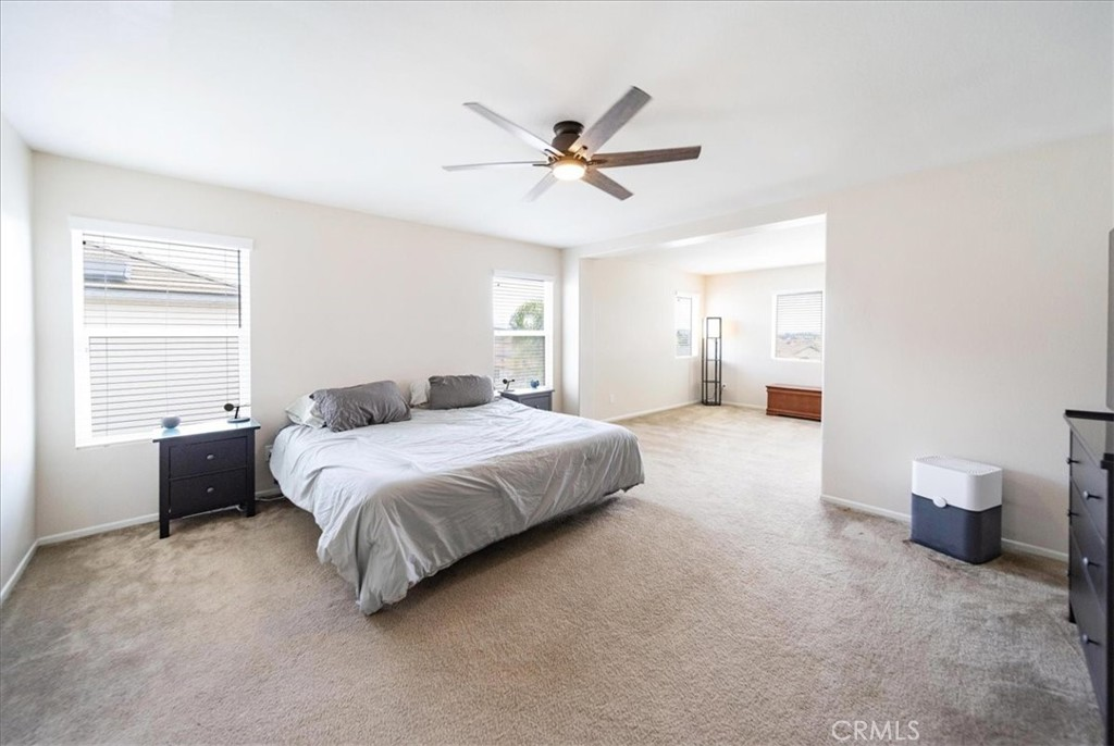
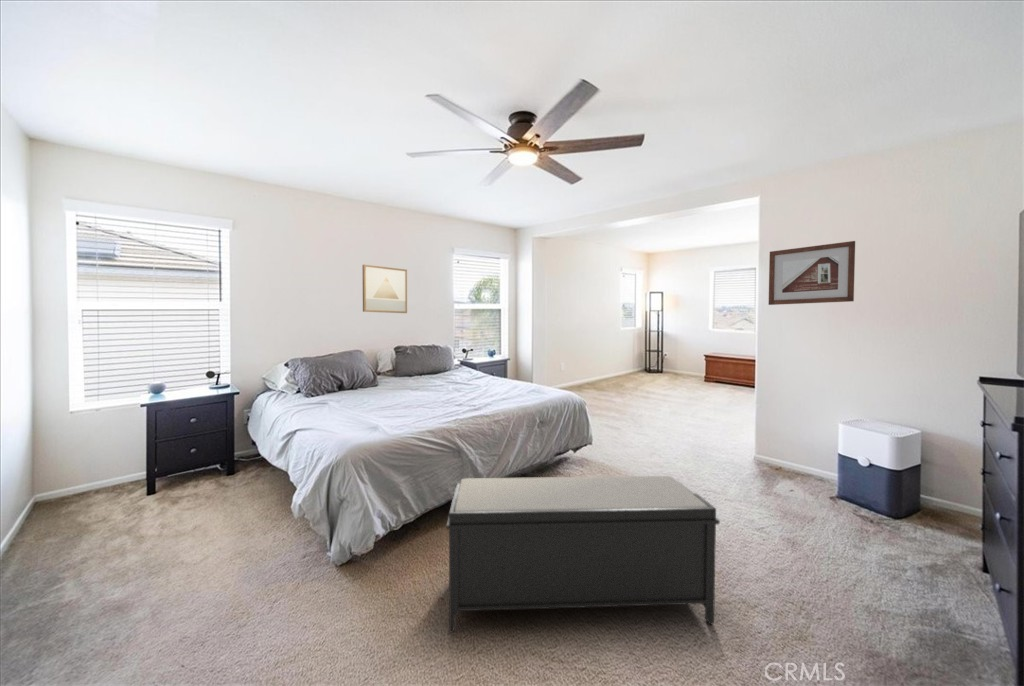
+ bench [445,475,721,634]
+ wall art [361,264,408,314]
+ picture frame [768,240,856,306]
